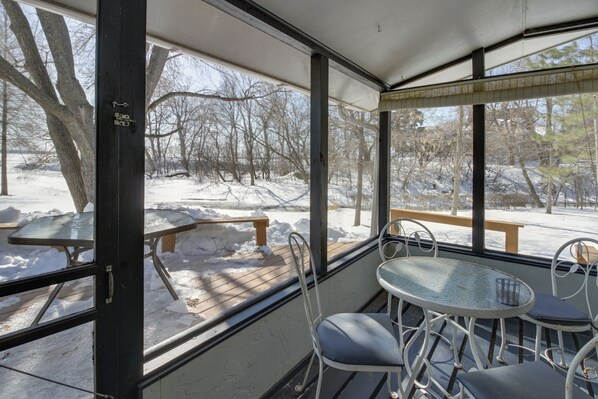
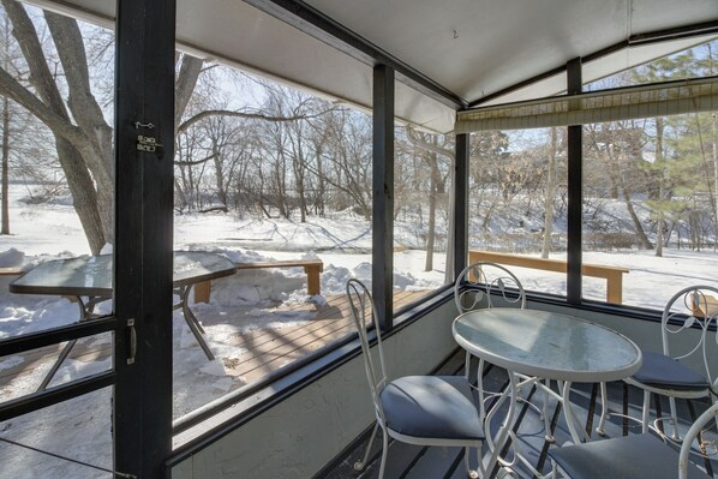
- cup [494,277,522,306]
